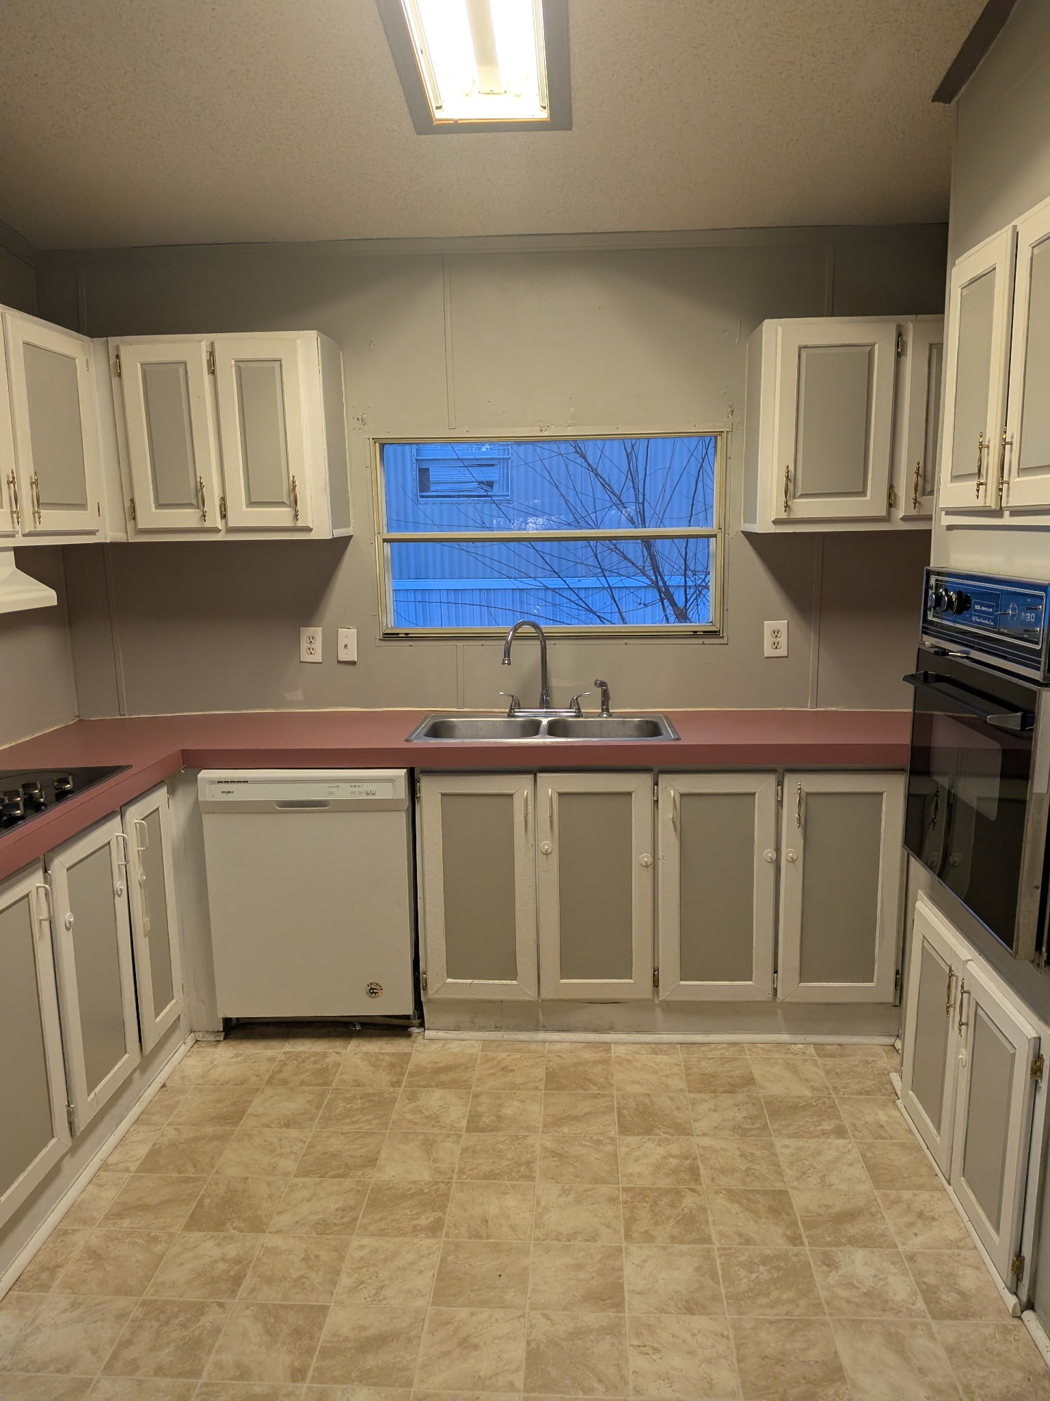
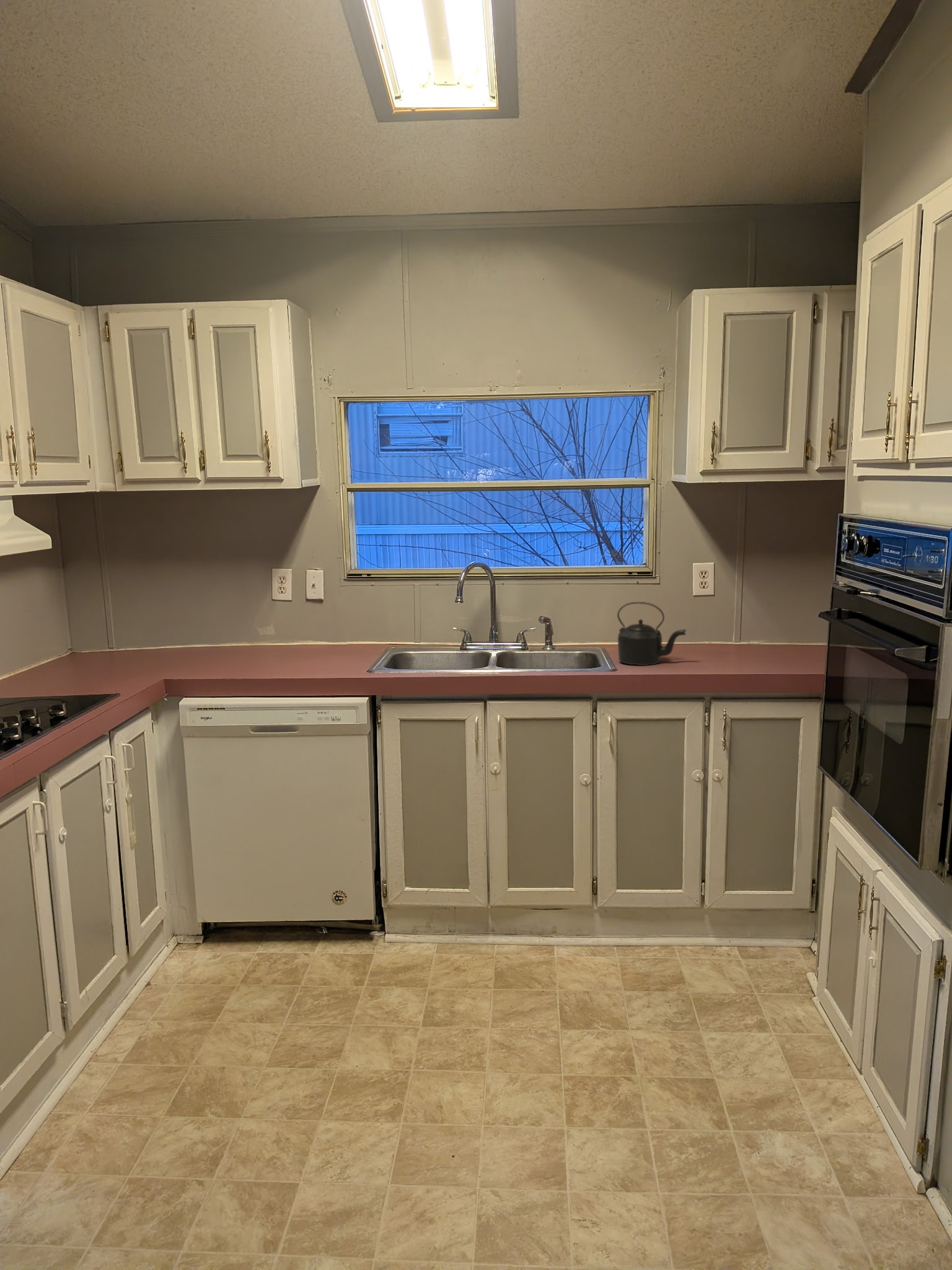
+ kettle [617,602,687,666]
